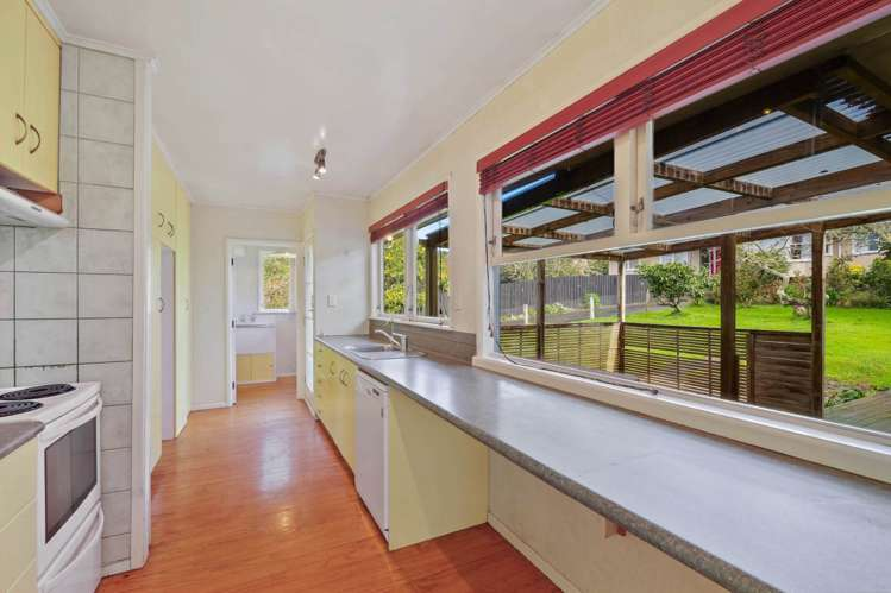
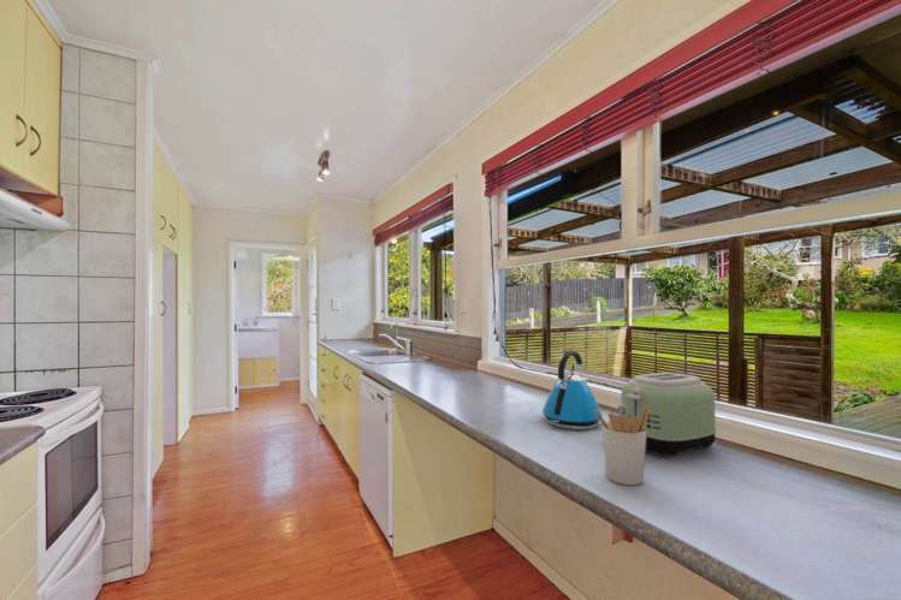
+ toaster [616,372,718,458]
+ kettle [541,349,604,430]
+ utensil holder [594,404,651,486]
